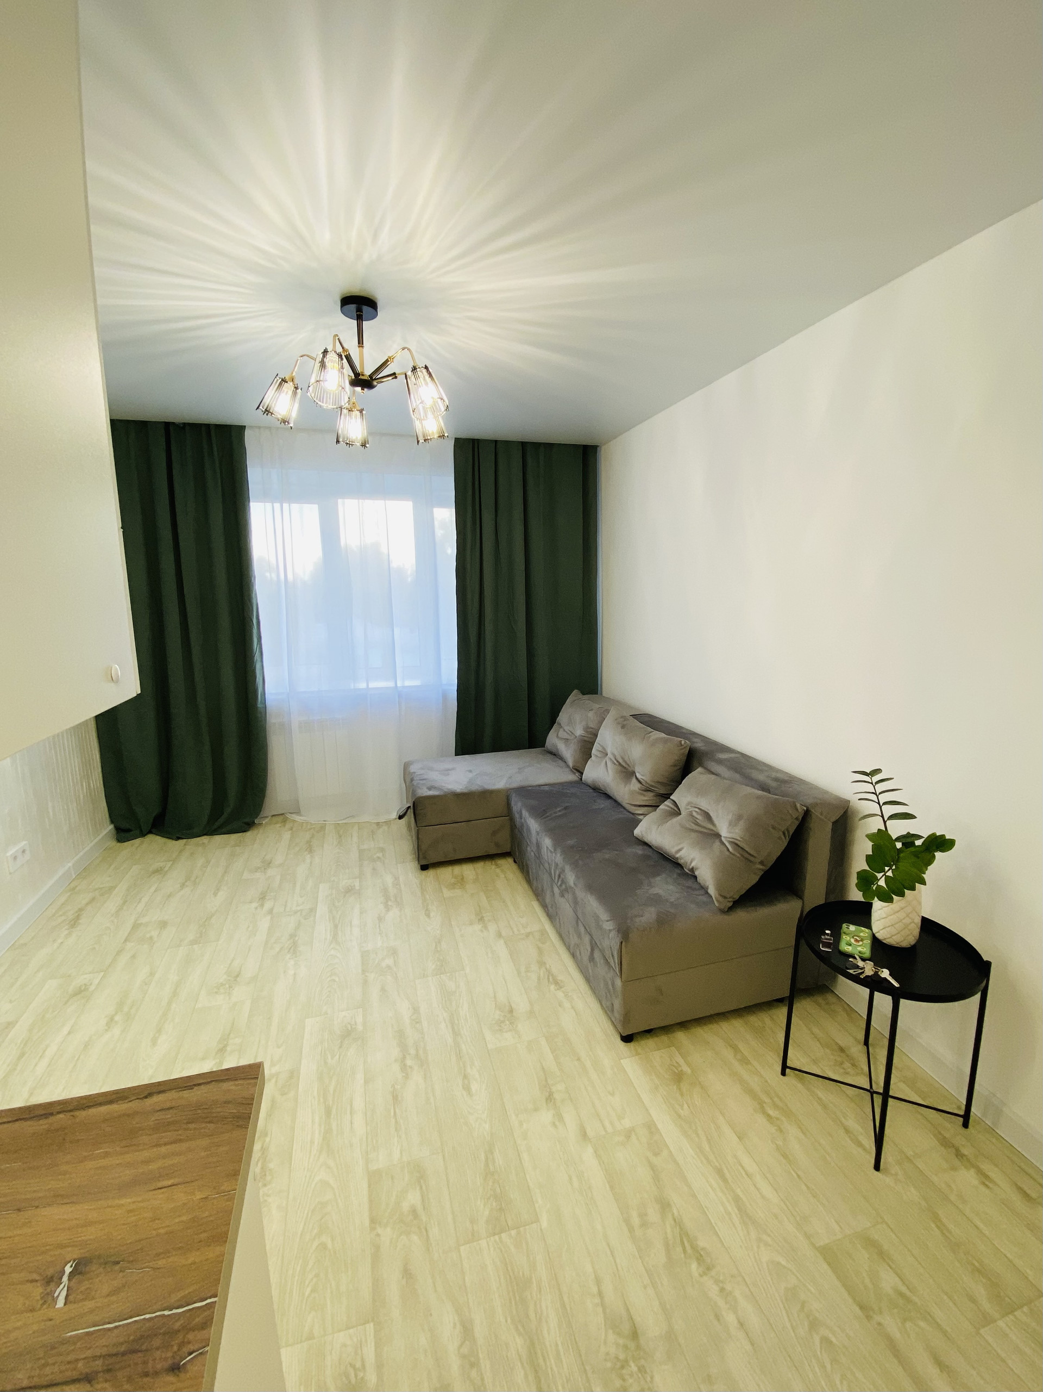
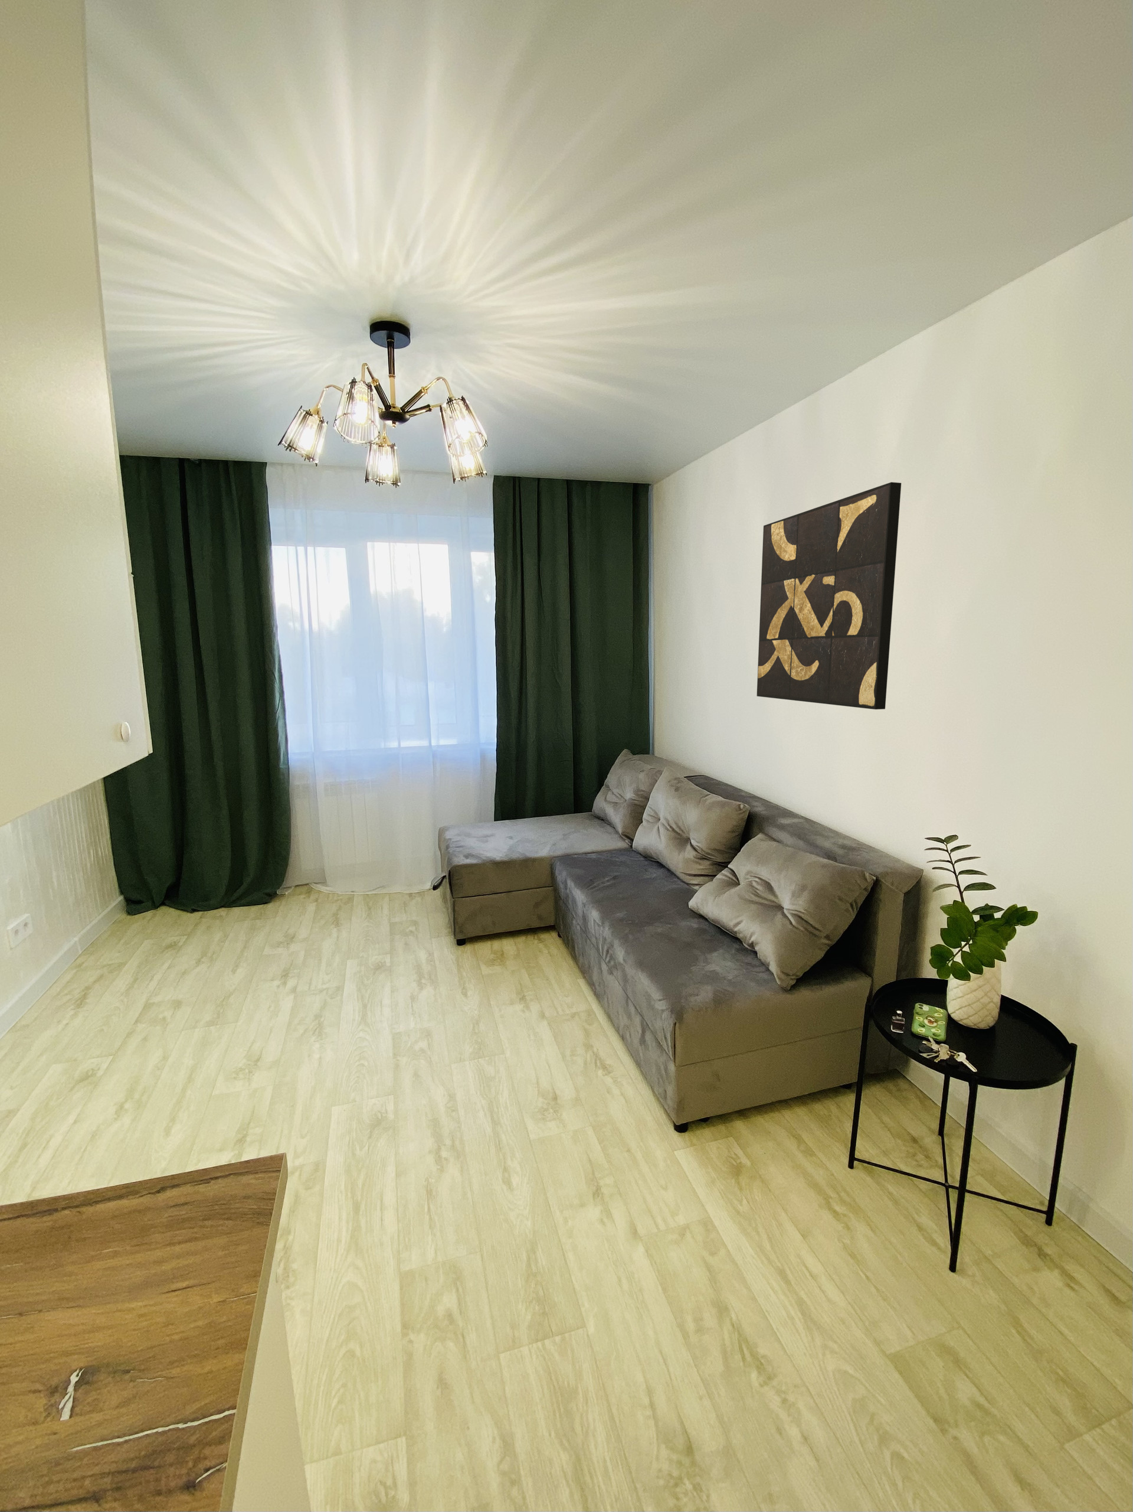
+ wall art [756,481,902,710]
